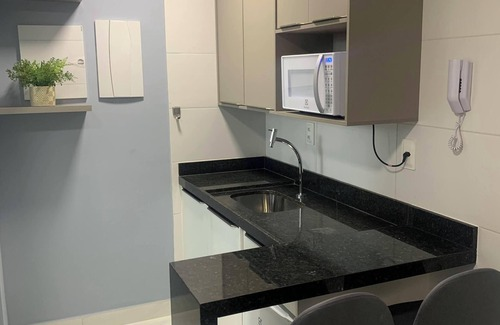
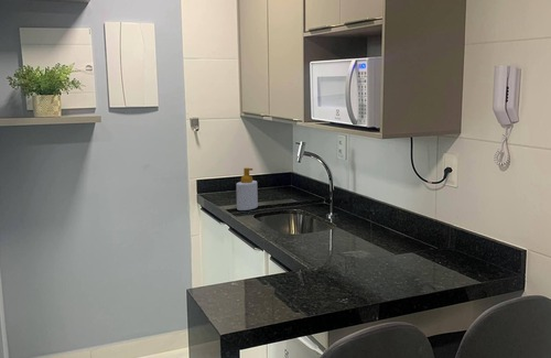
+ soap bottle [235,166,259,211]
